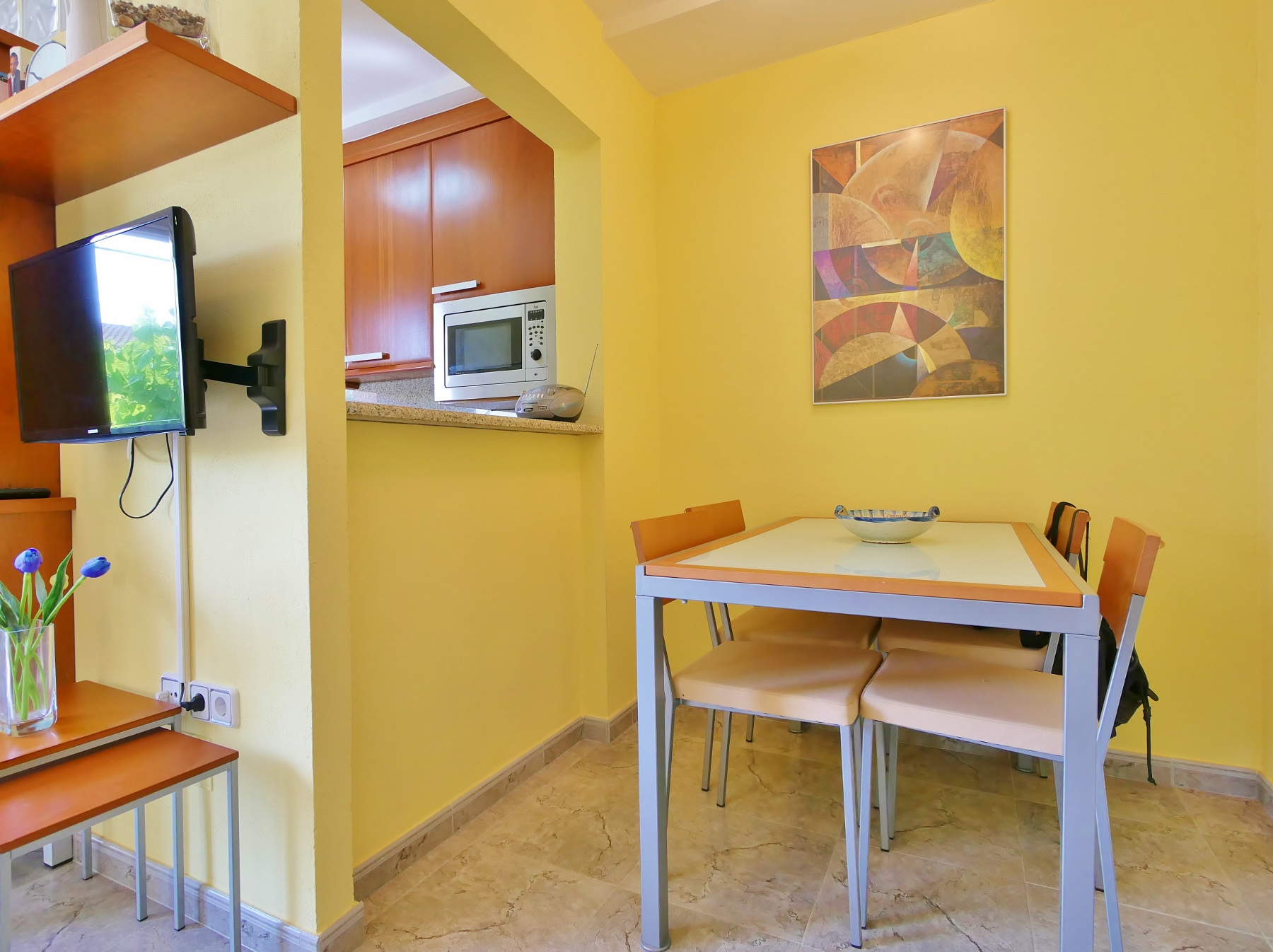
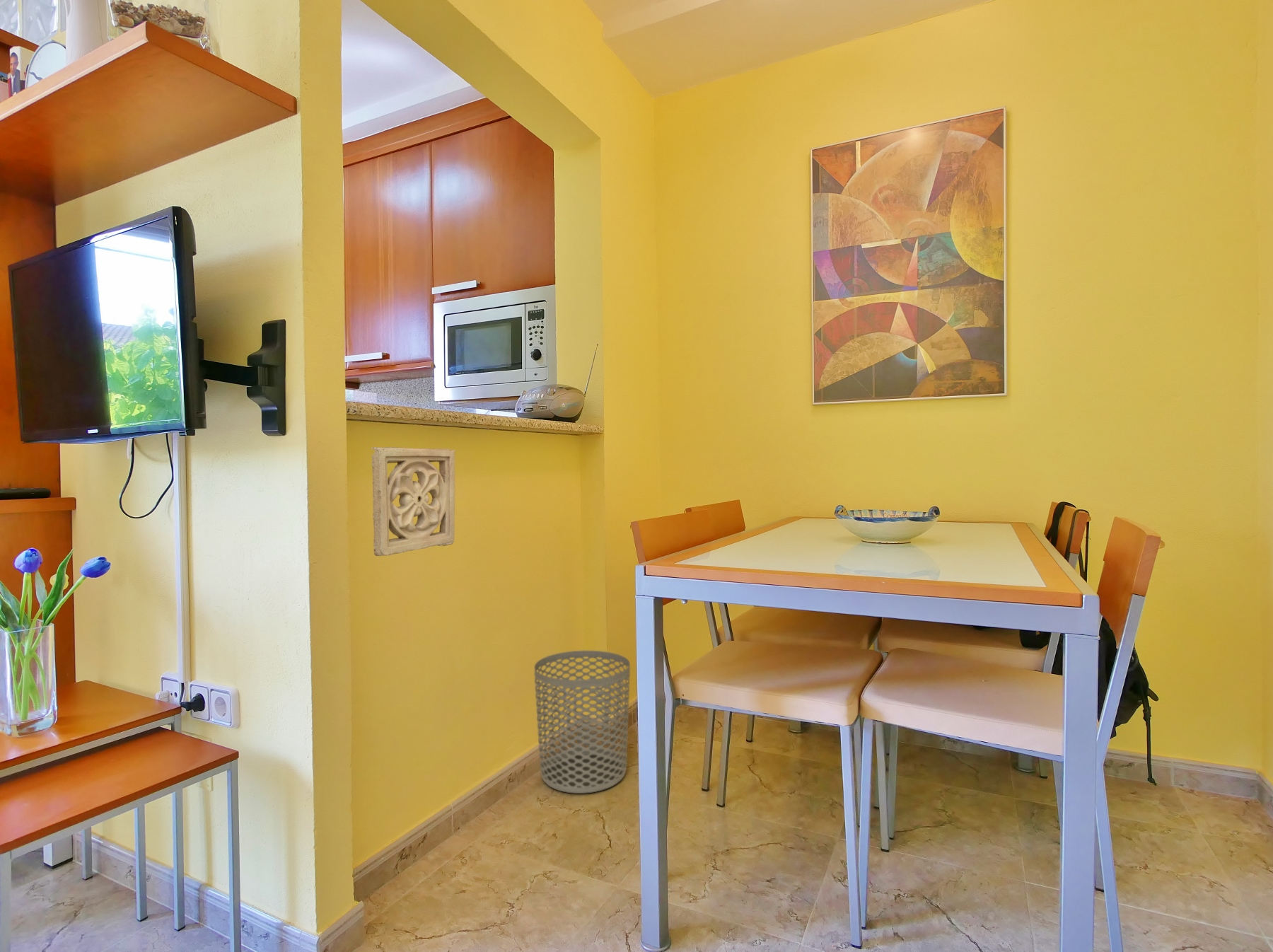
+ waste bin [534,650,631,794]
+ wall ornament [371,446,456,557]
